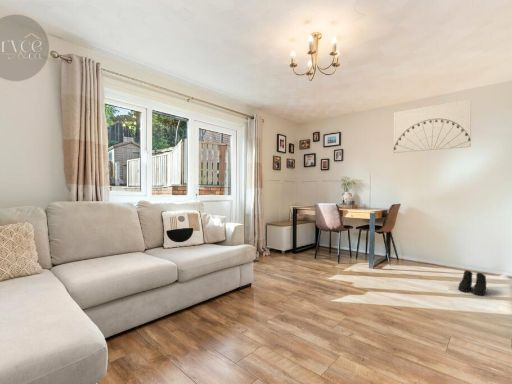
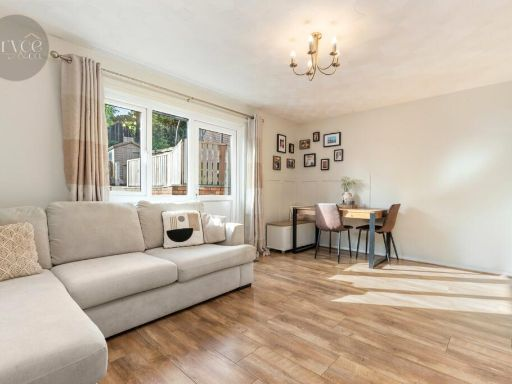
- wall art [393,98,472,154]
- boots [457,269,487,296]
